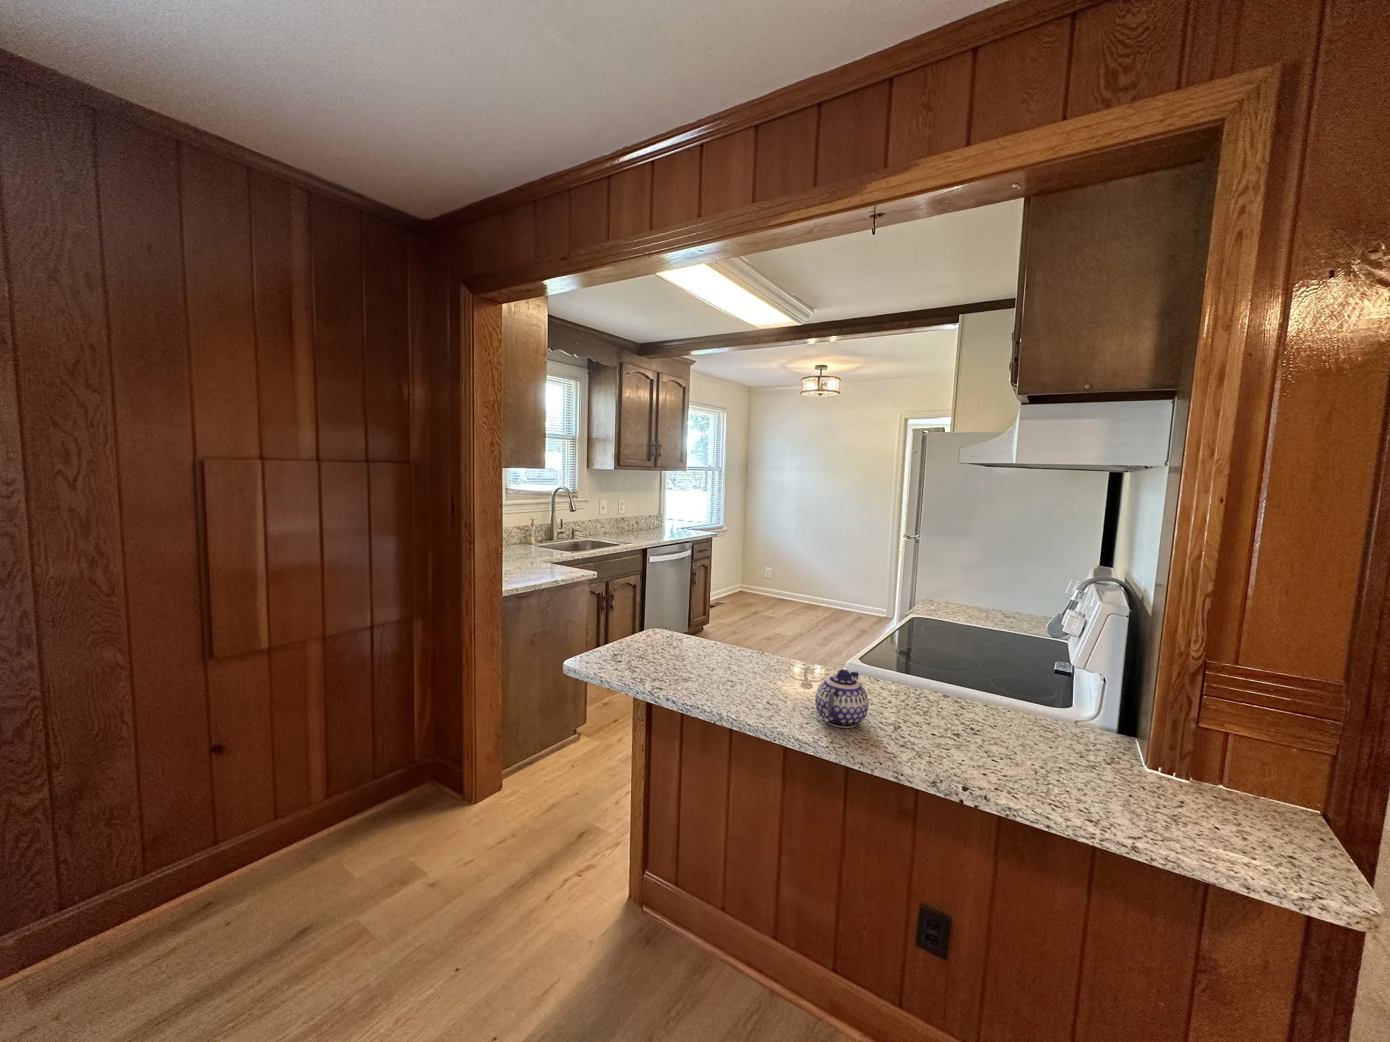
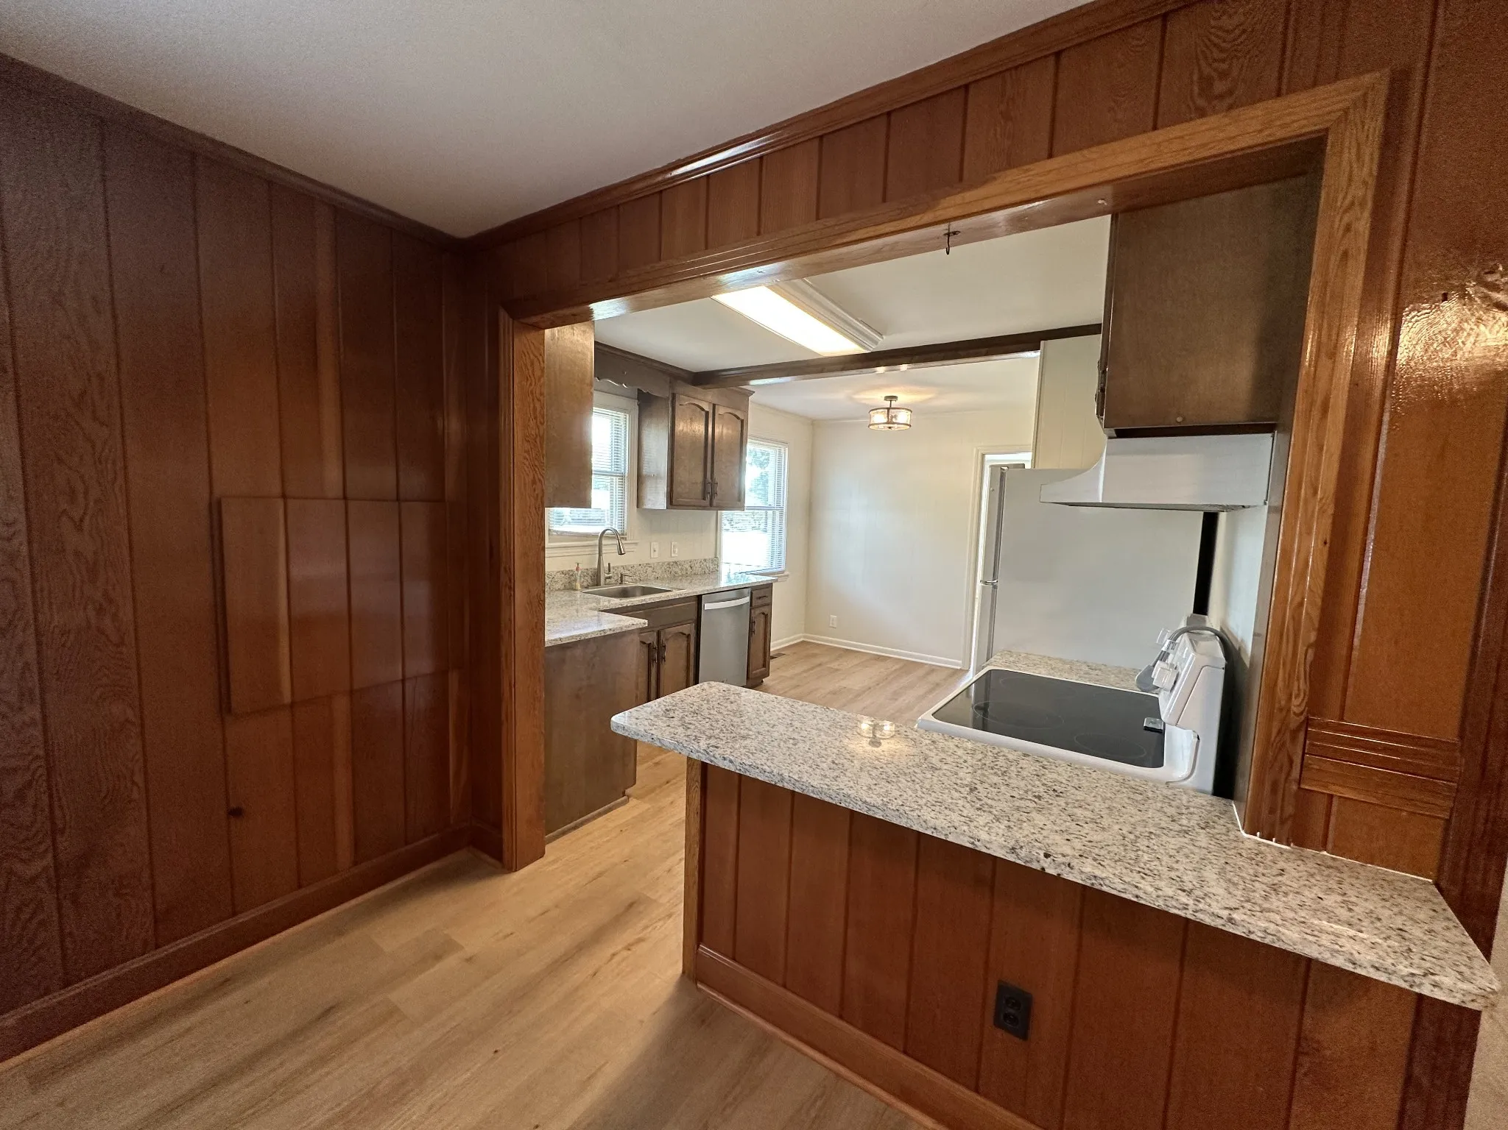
- teapot [814,669,869,729]
